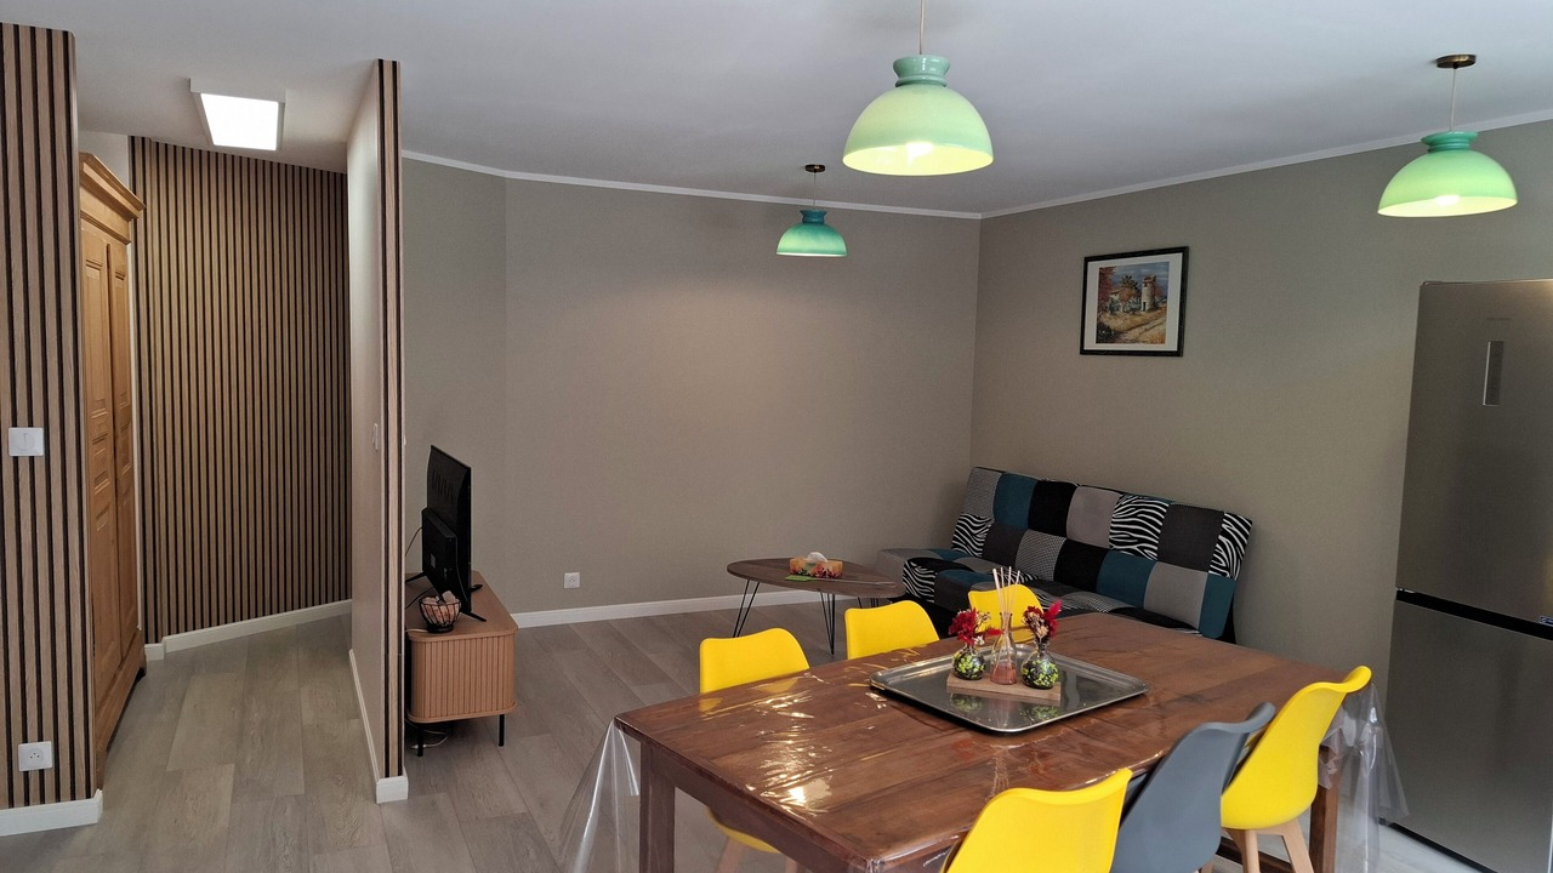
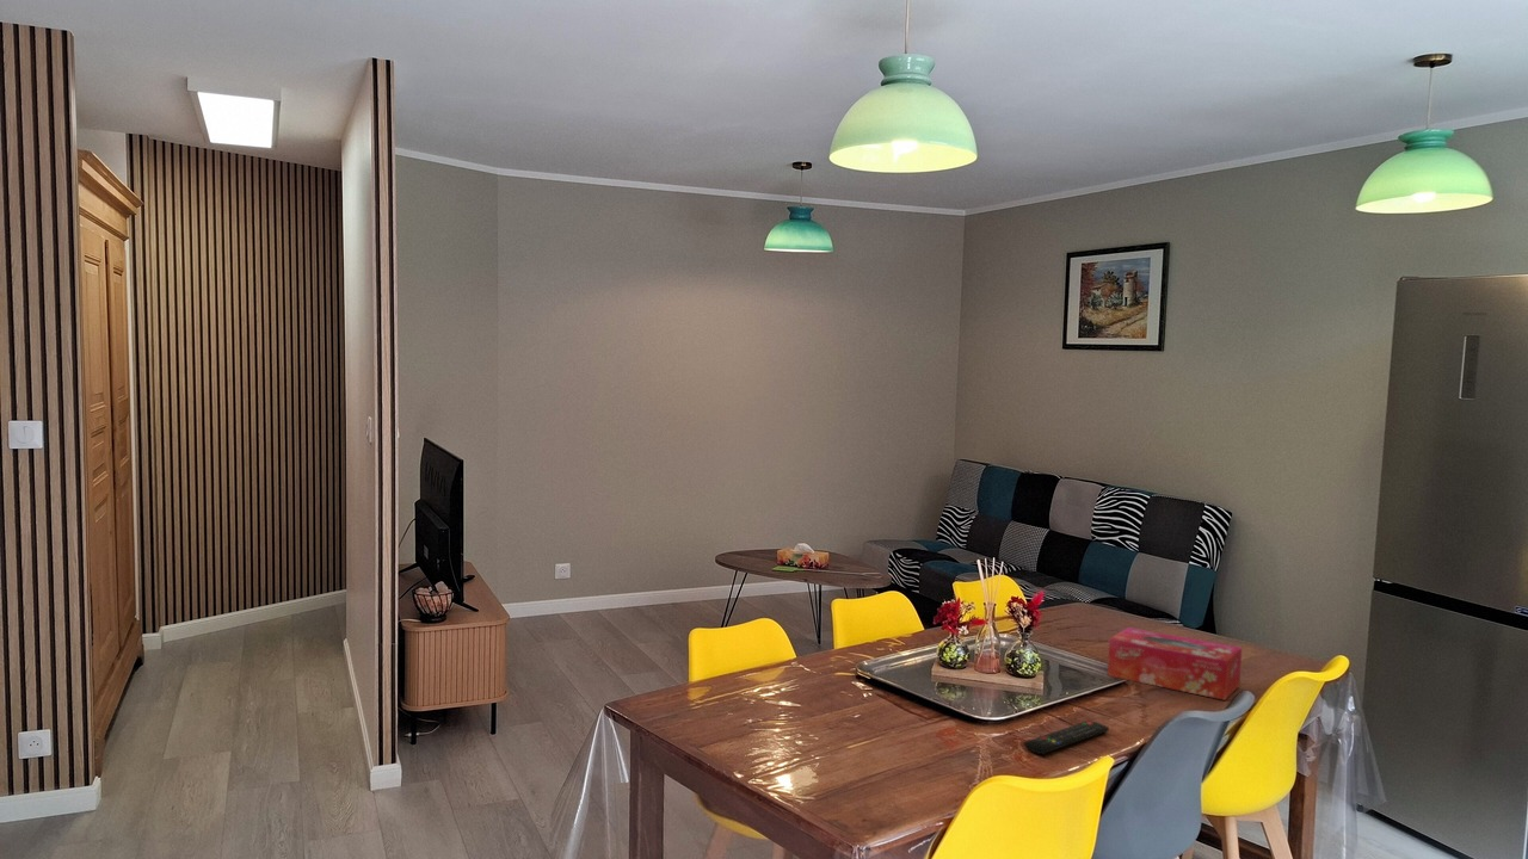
+ remote control [1023,719,1110,755]
+ tissue box [1107,626,1243,702]
